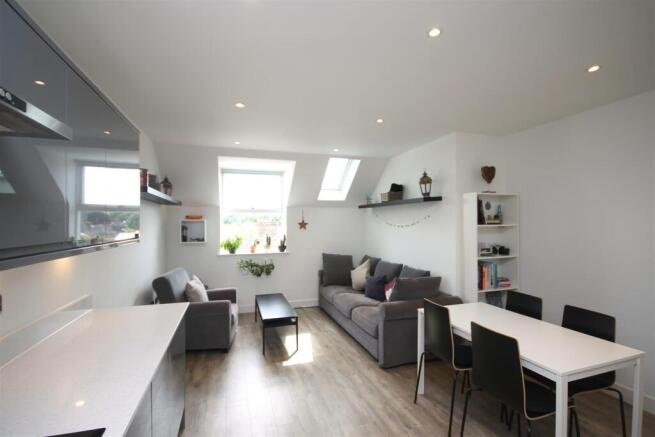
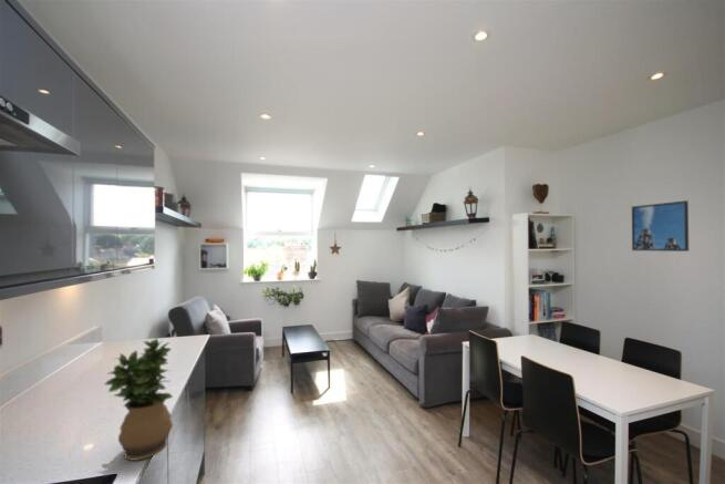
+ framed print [631,199,690,253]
+ potted plant [104,338,174,462]
